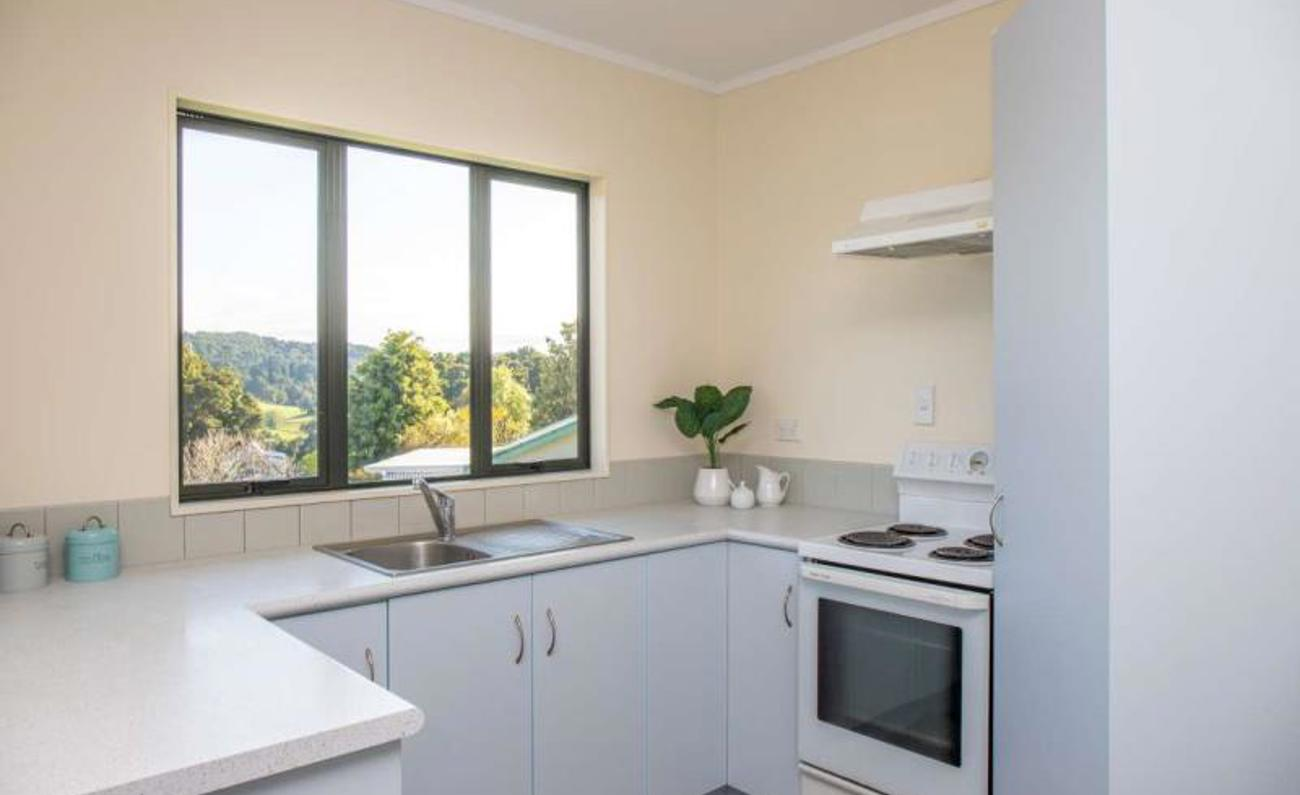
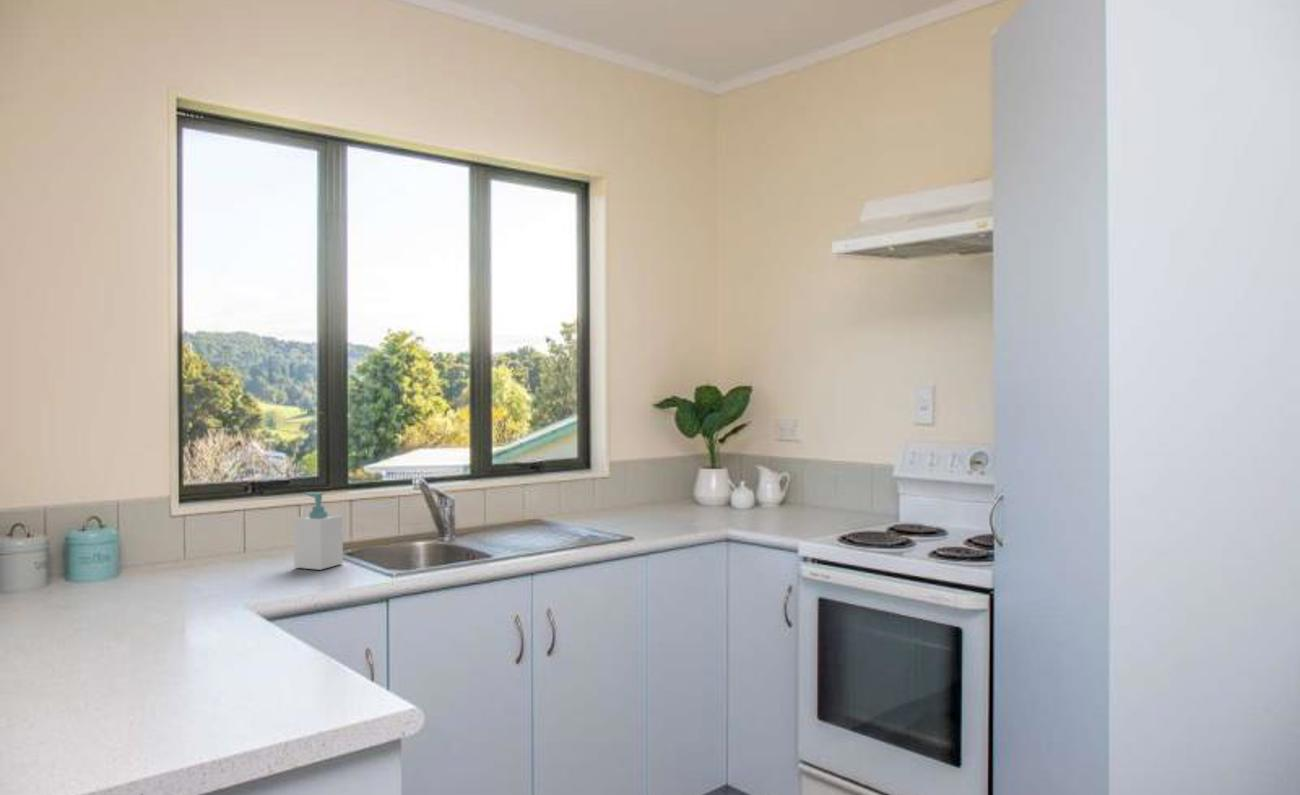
+ soap bottle [293,491,344,571]
